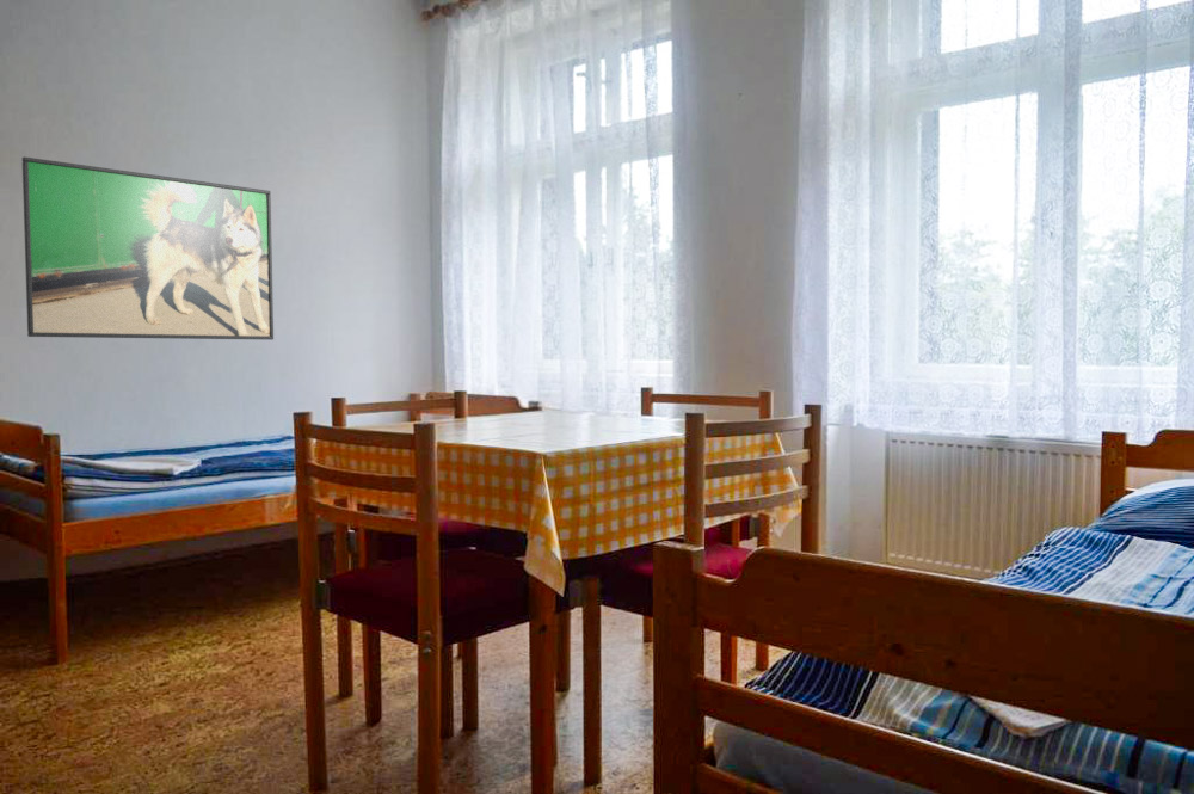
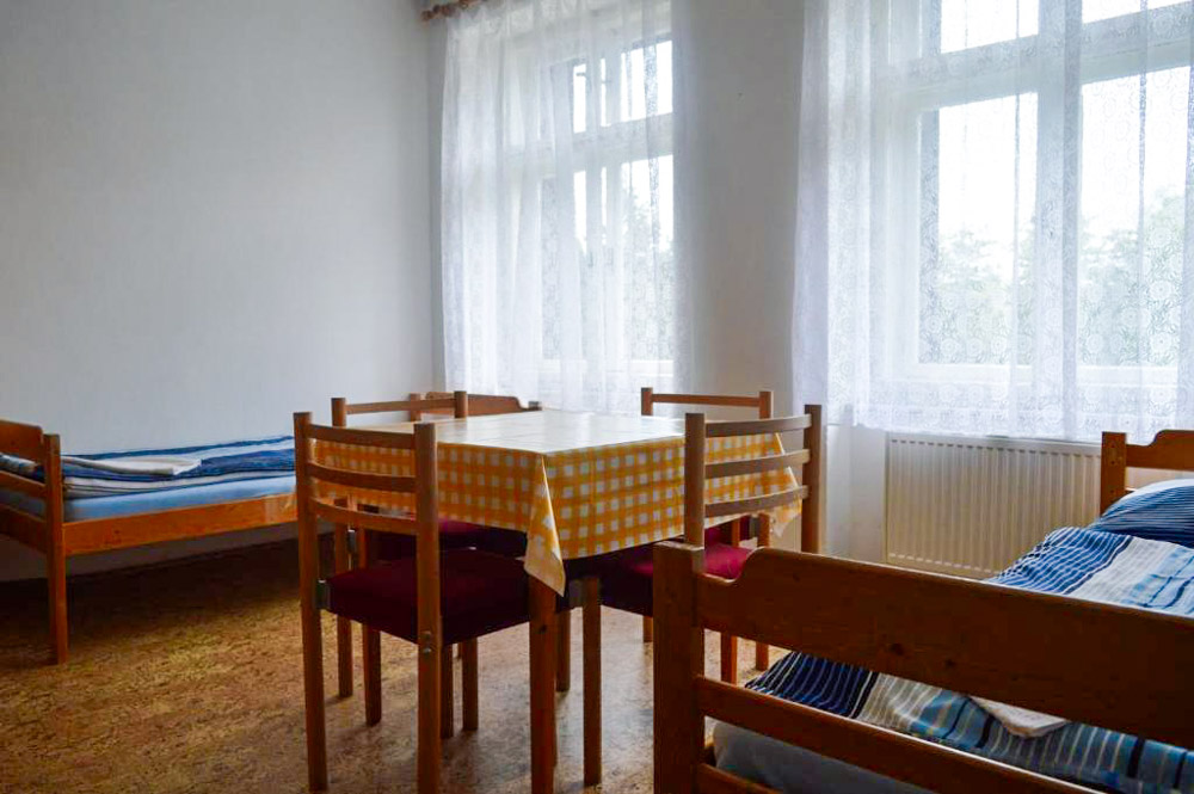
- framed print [21,155,275,340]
